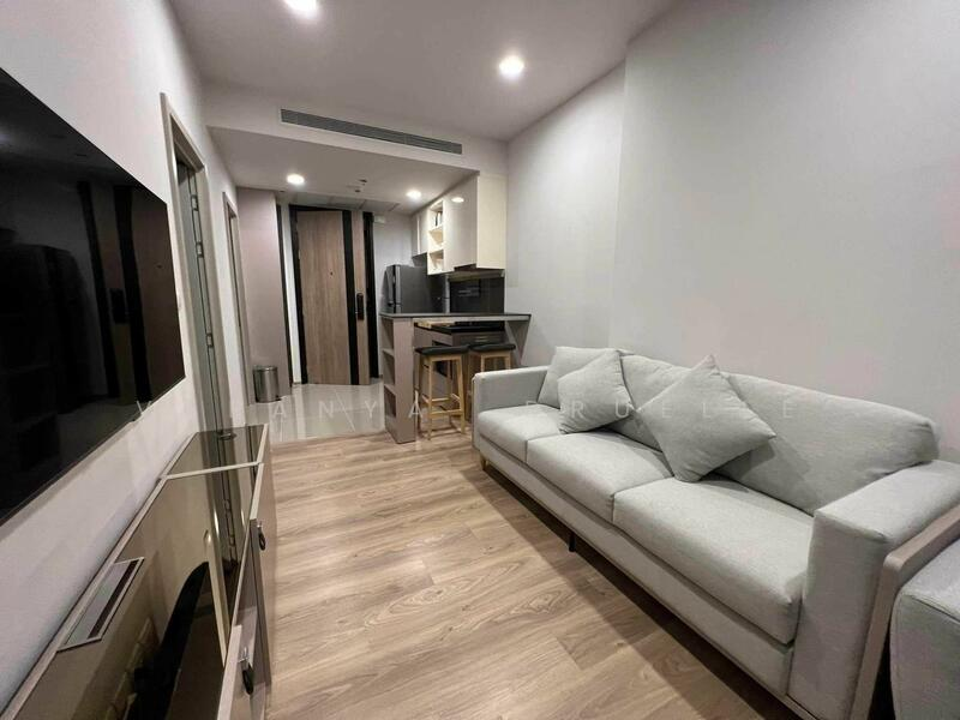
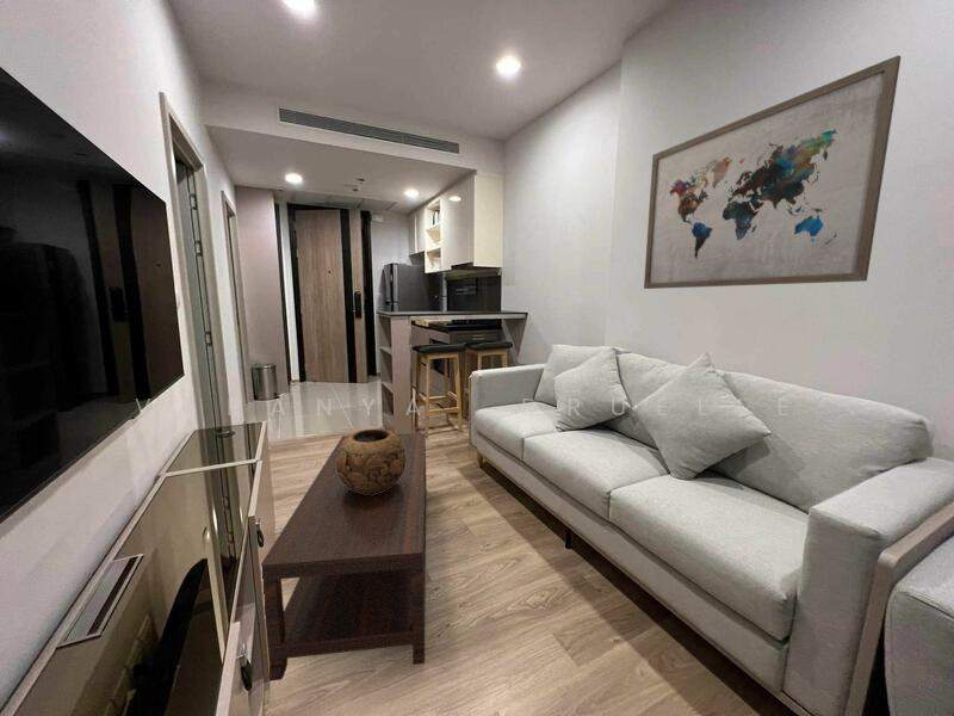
+ wall art [643,54,903,290]
+ decorative bowl [336,428,407,494]
+ coffee table [260,432,428,683]
